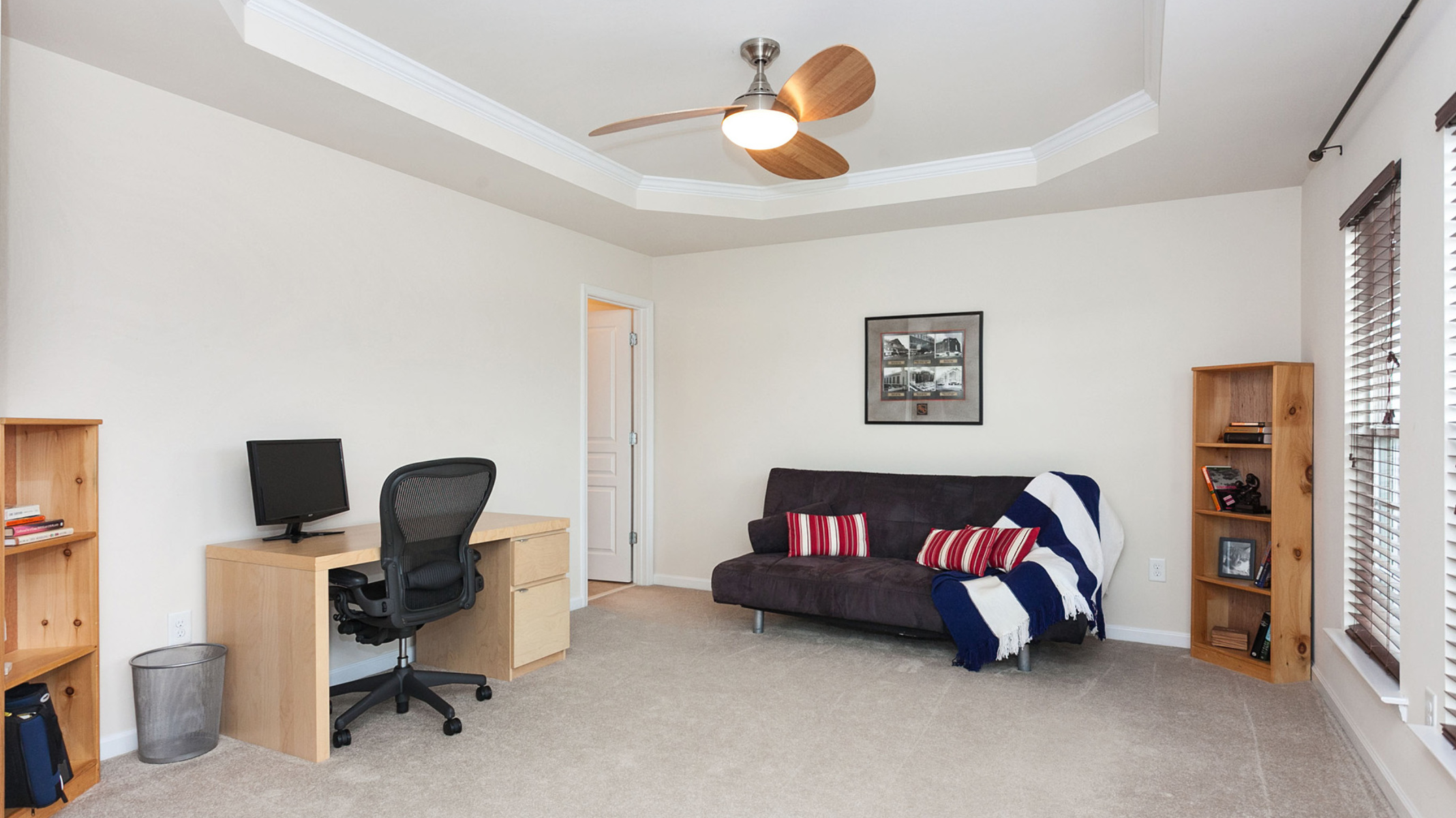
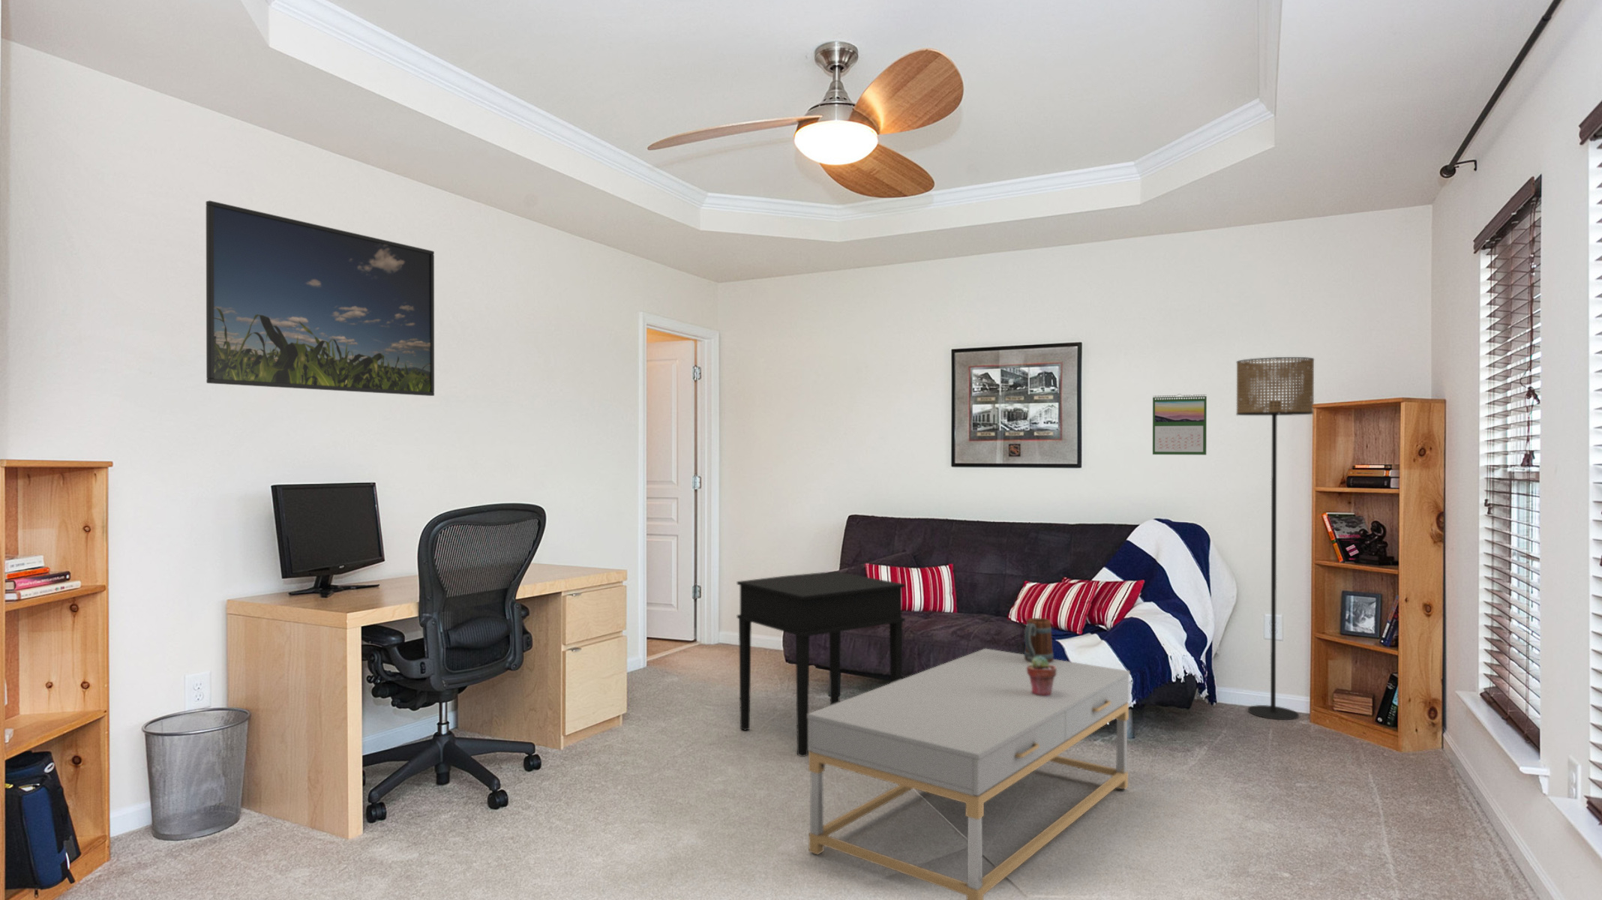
+ potted succulent [1027,656,1056,696]
+ floor lamp [1236,356,1315,721]
+ coffee table [808,648,1130,900]
+ mug [1023,617,1054,663]
+ calendar [1152,393,1207,456]
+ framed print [206,200,435,397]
+ side table [736,571,906,757]
